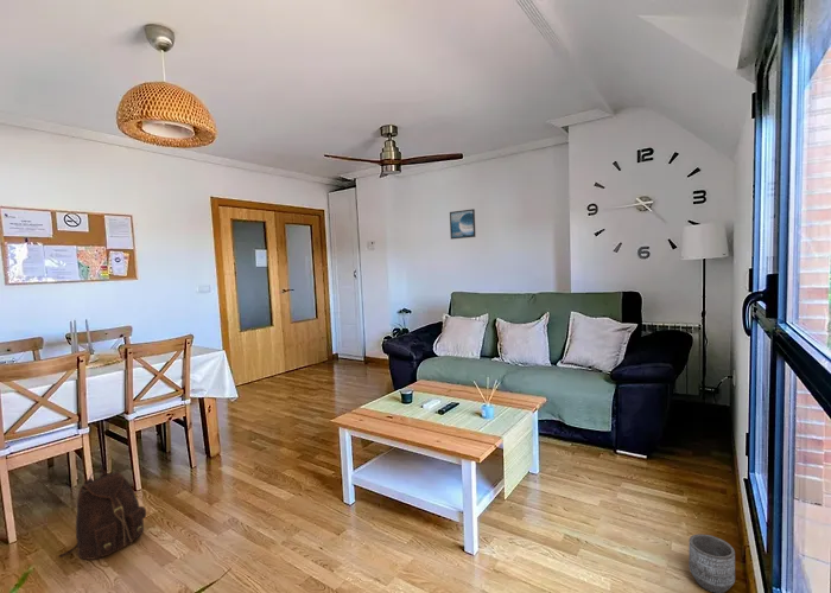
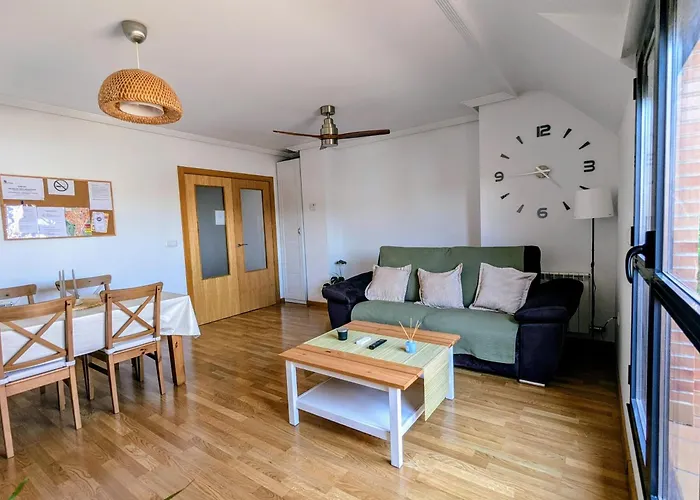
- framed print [449,208,477,240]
- backpack [57,468,147,561]
- planter [687,533,736,593]
